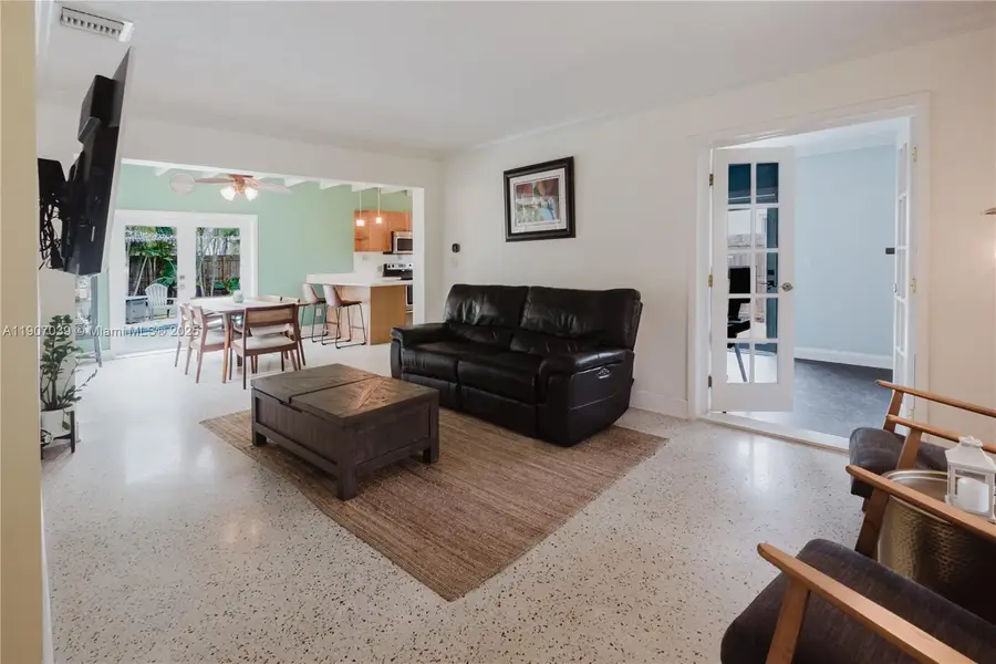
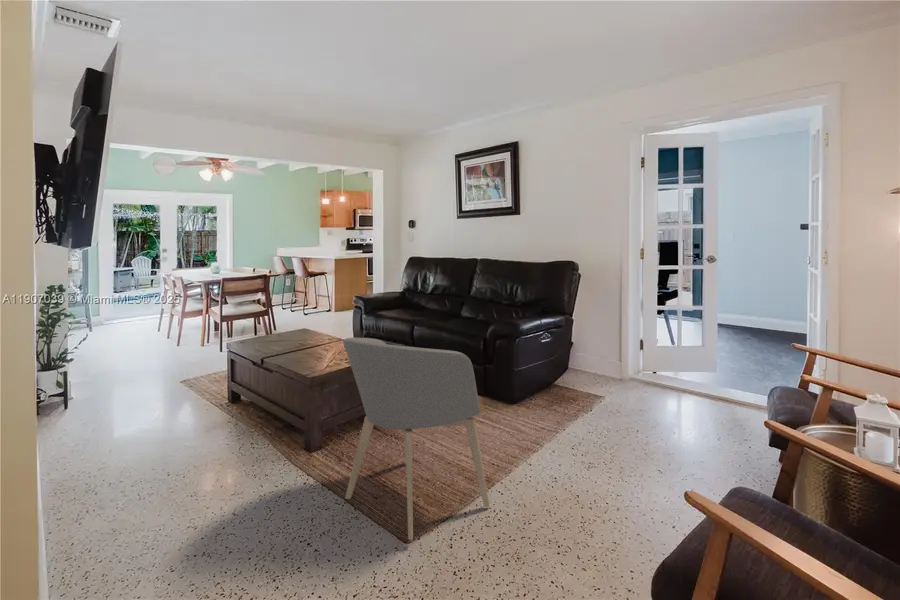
+ armchair [342,337,490,541]
